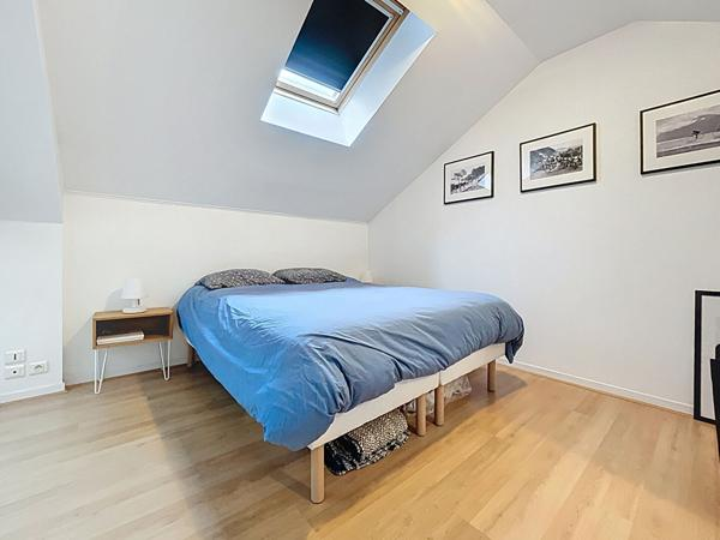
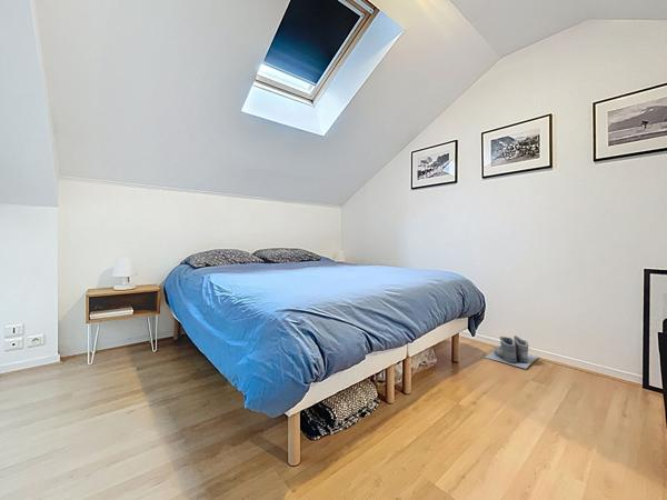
+ boots [484,334,539,370]
